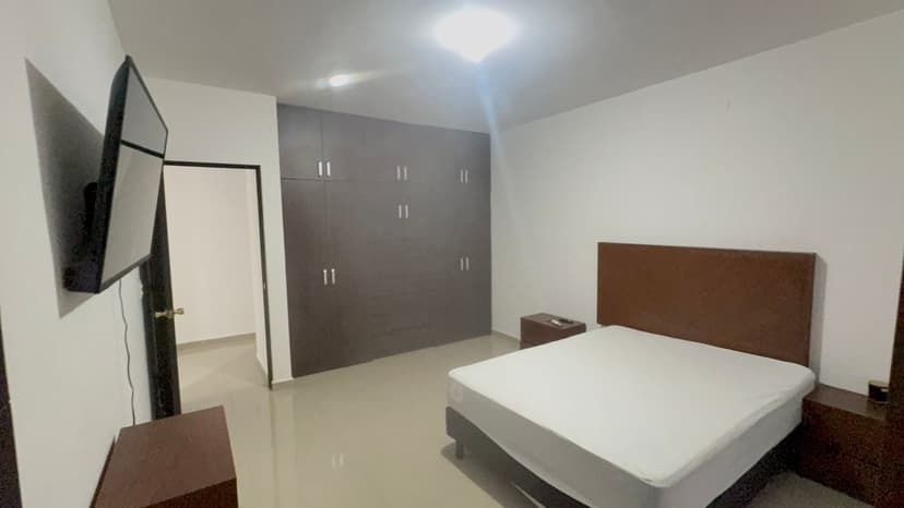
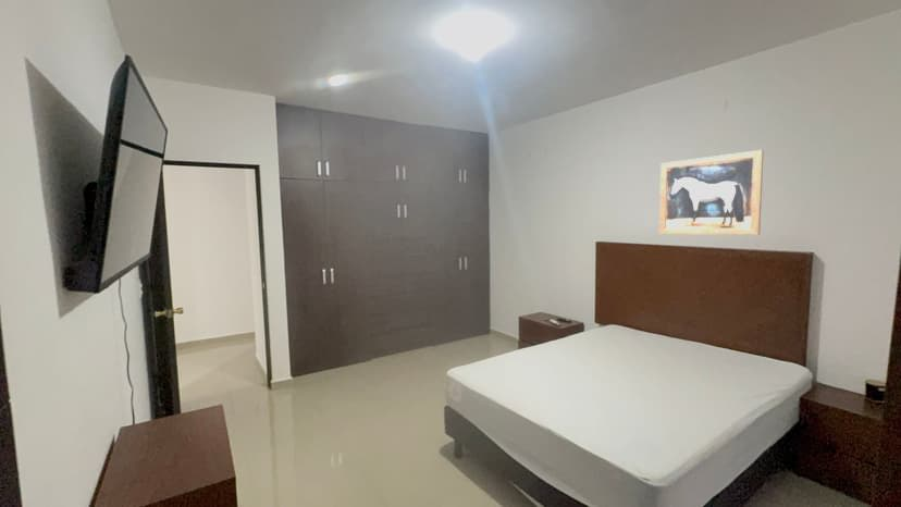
+ wall art [658,149,765,236]
